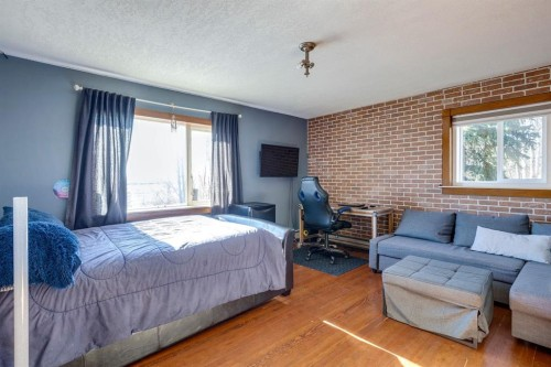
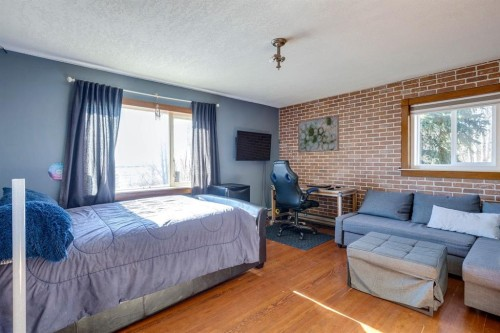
+ wall art [297,114,340,154]
